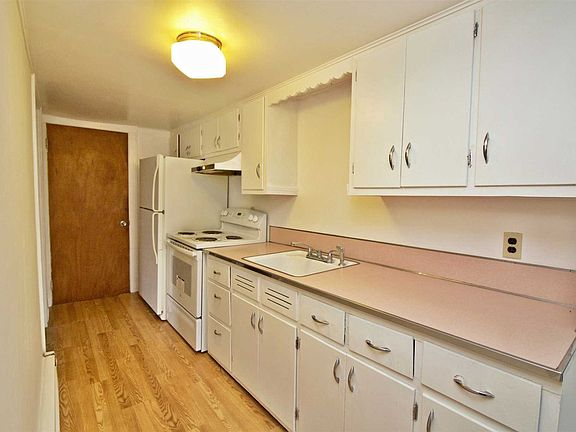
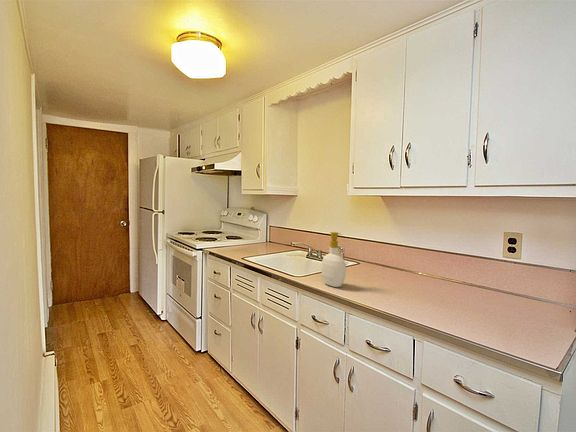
+ soap bottle [320,231,347,288]
